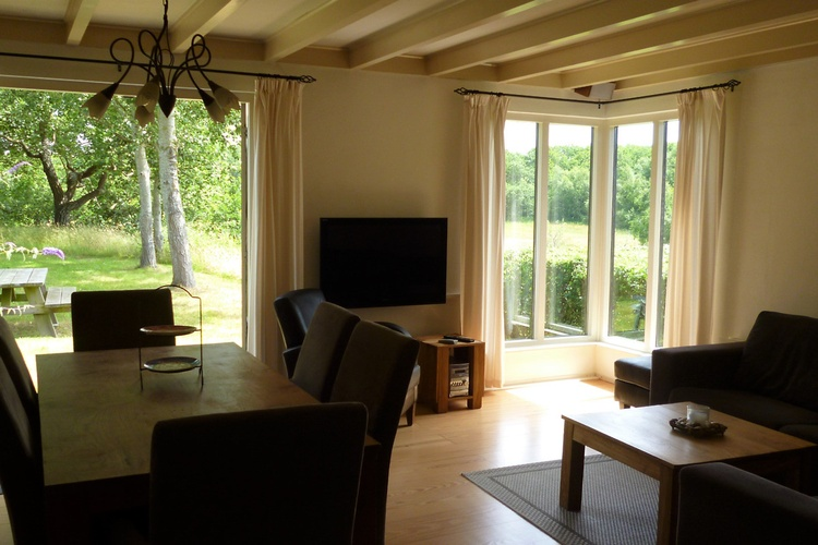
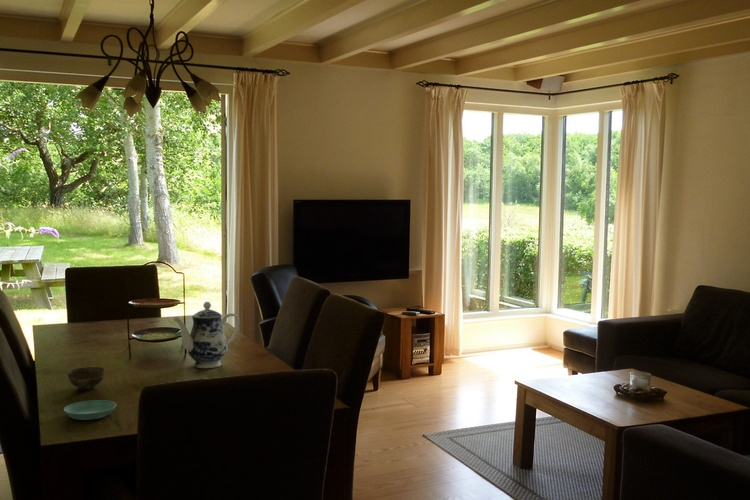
+ cup [67,366,105,391]
+ teapot [172,301,241,369]
+ saucer [63,399,117,421]
